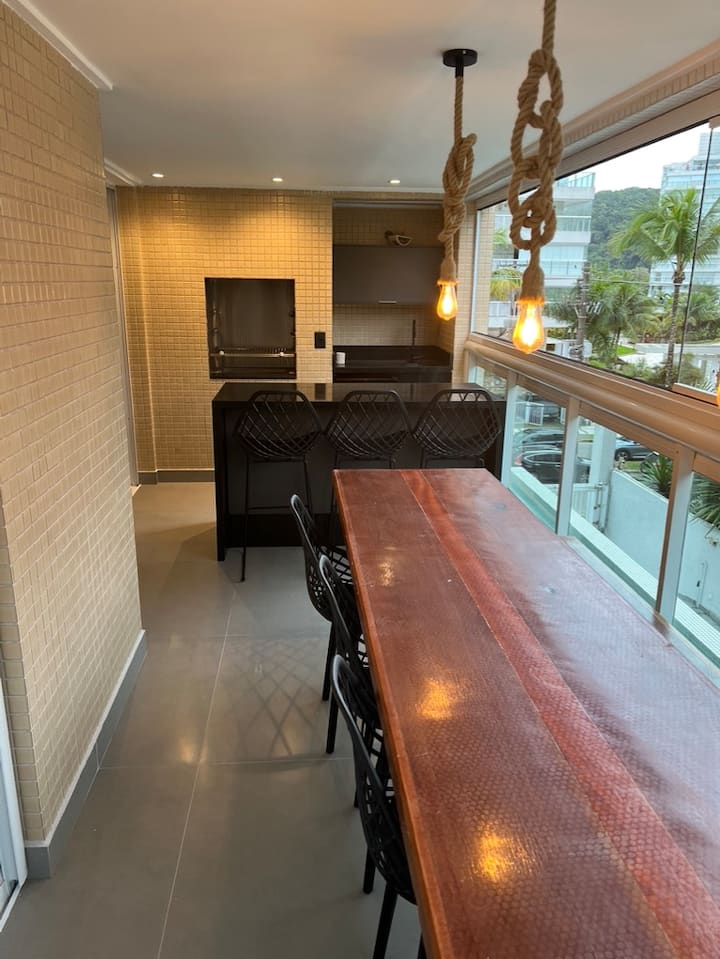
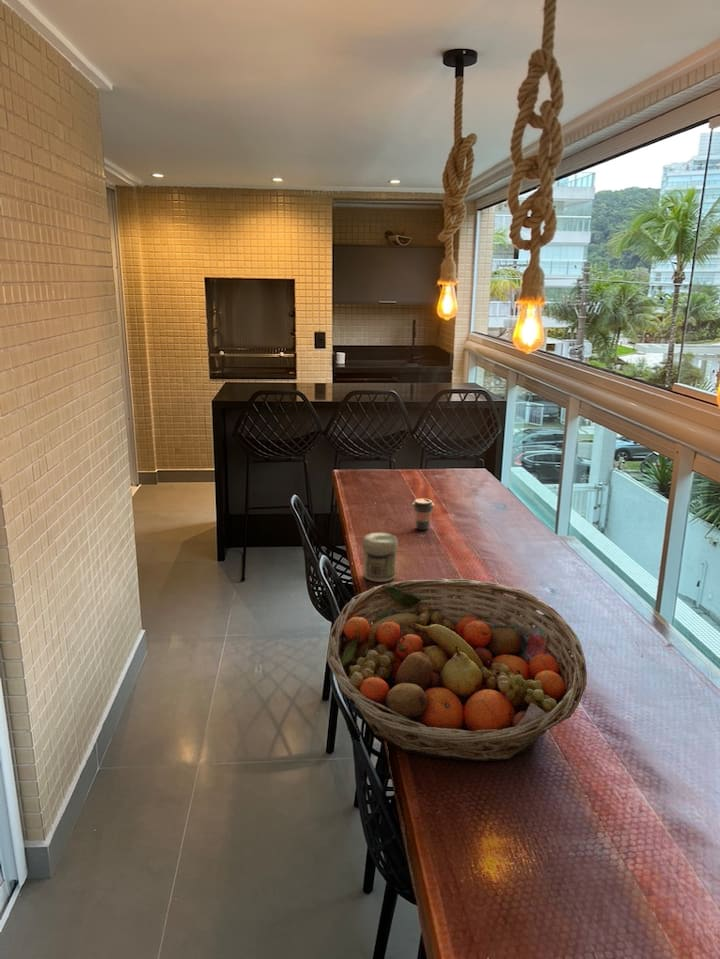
+ coffee cup [411,498,435,531]
+ fruit basket [326,577,588,762]
+ jar [362,532,399,583]
